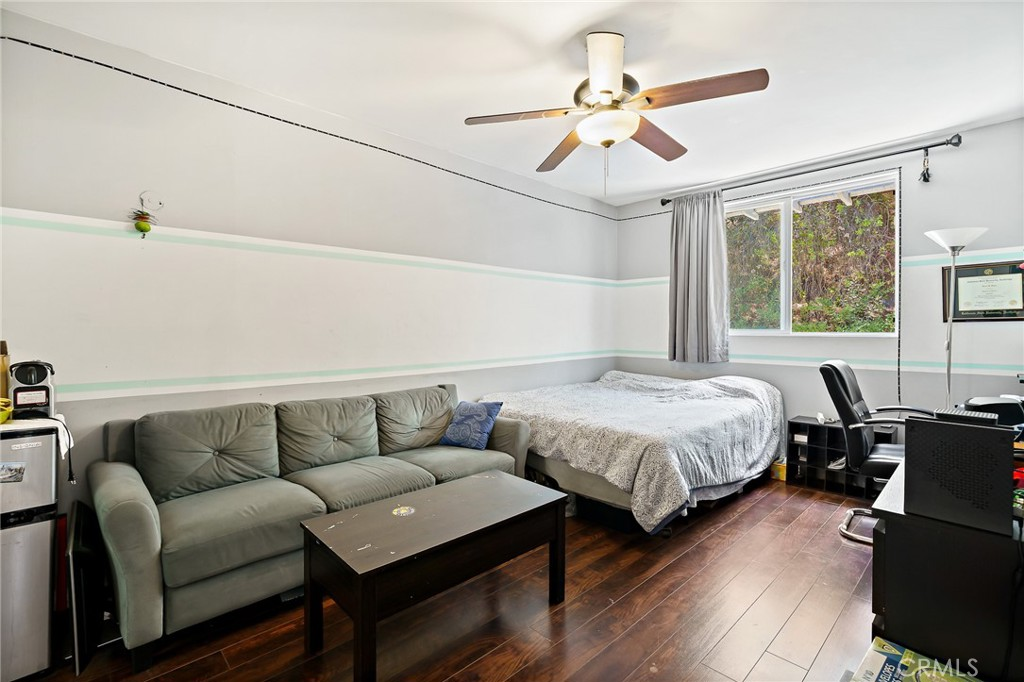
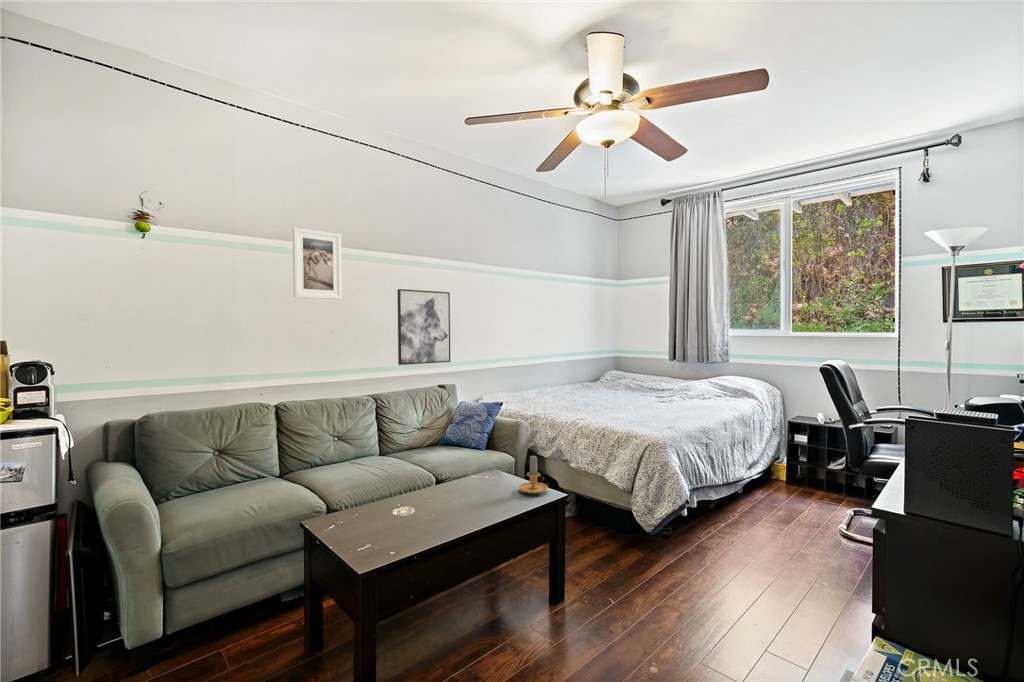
+ candle [518,454,549,495]
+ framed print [292,226,343,300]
+ wall art [396,288,451,366]
